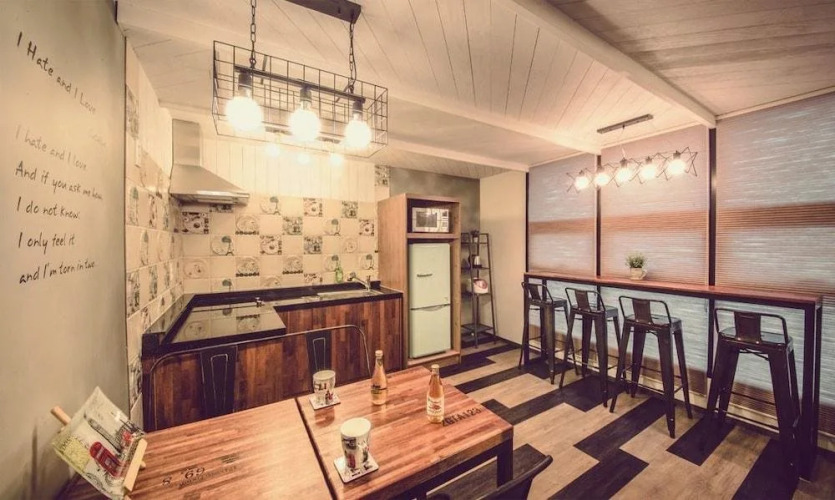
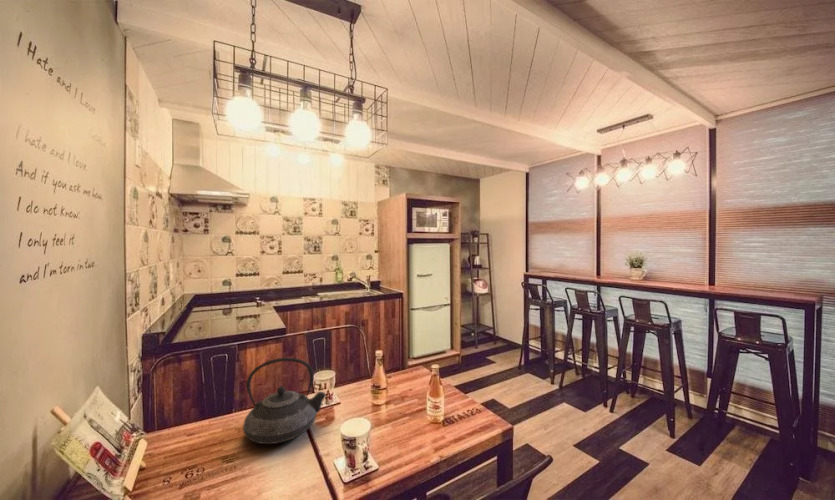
+ teapot [242,357,327,445]
